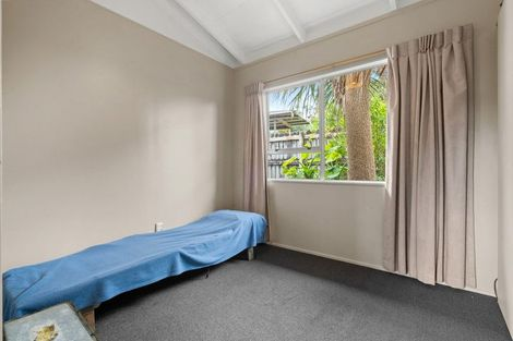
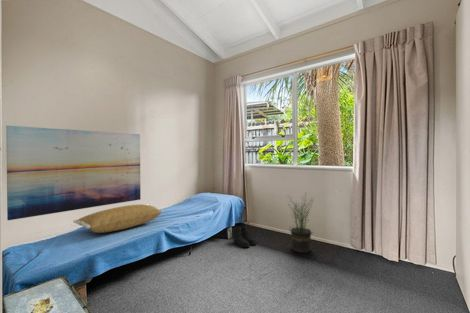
+ boots [232,225,257,248]
+ pillow [72,204,164,234]
+ potted plant [286,193,317,254]
+ wall art [5,125,142,221]
